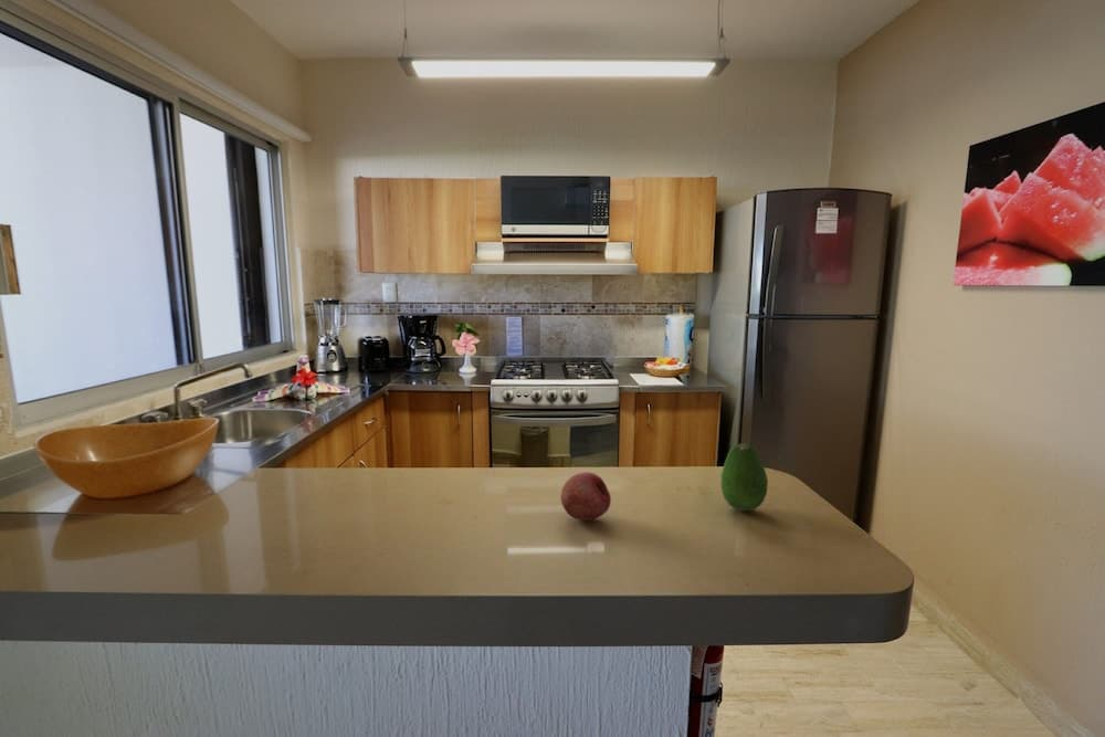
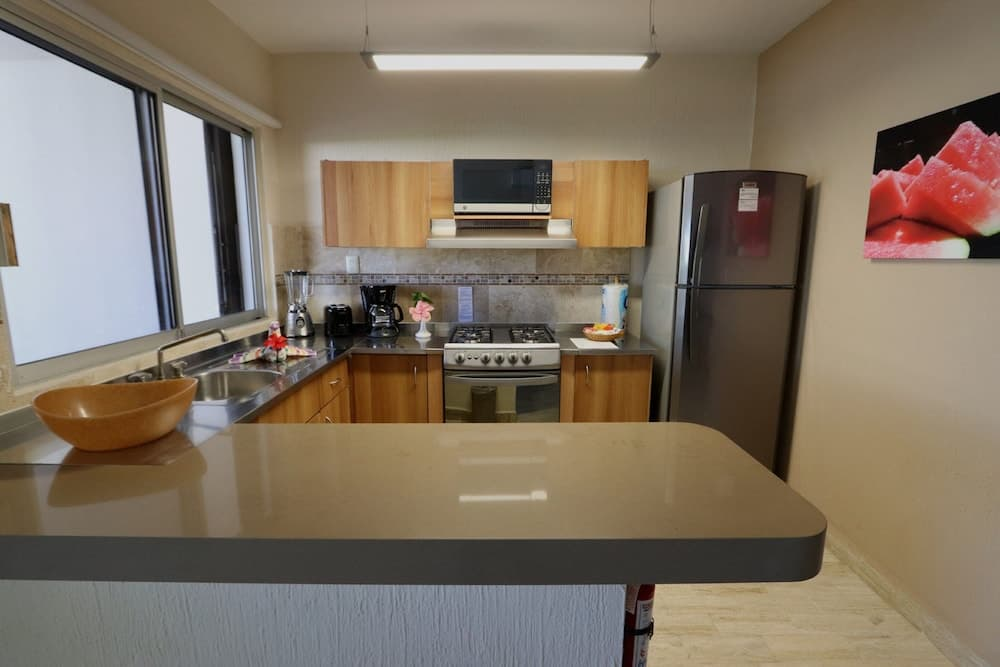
- fruit [719,443,769,512]
- fruit [560,471,612,522]
